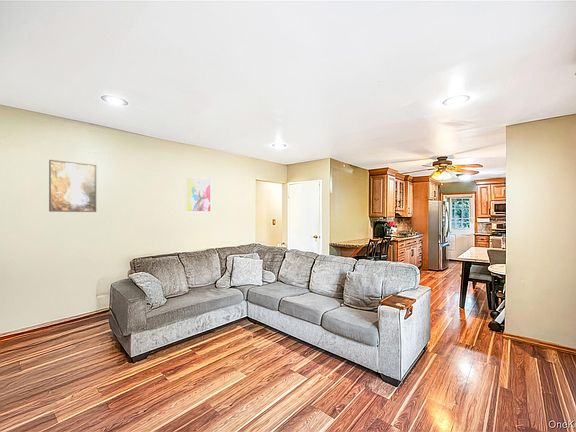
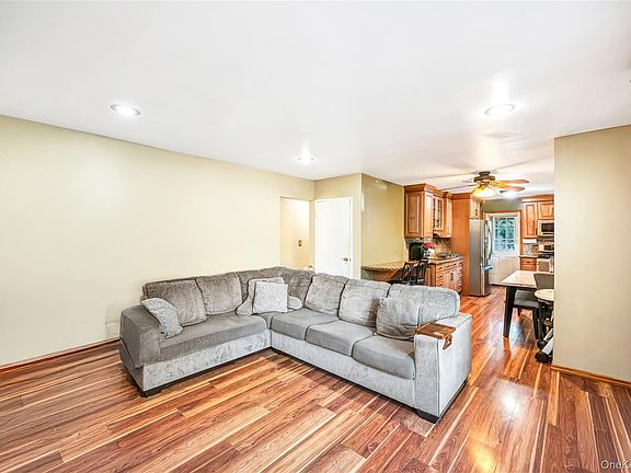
- wall art [184,176,212,213]
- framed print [48,159,97,213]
